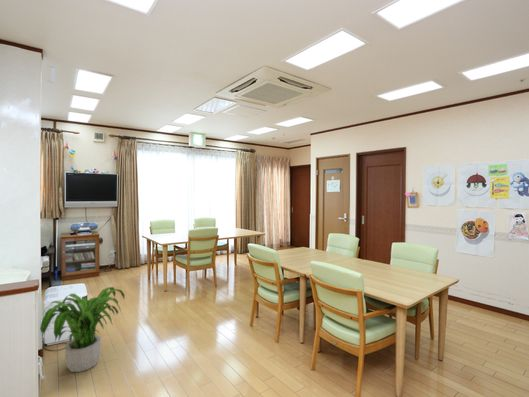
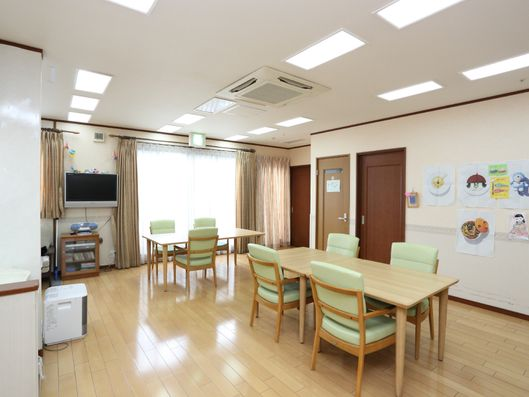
- potted plant [39,286,125,373]
